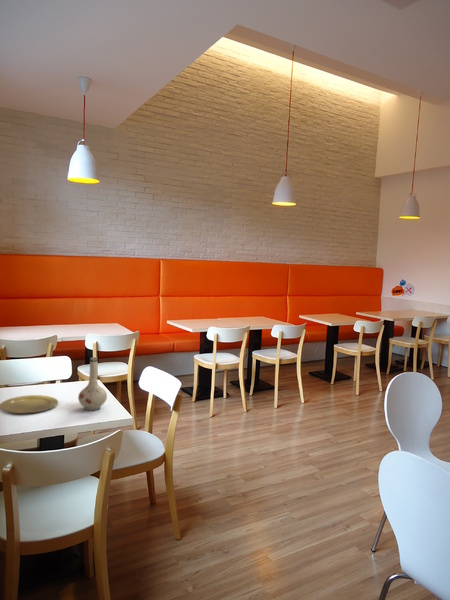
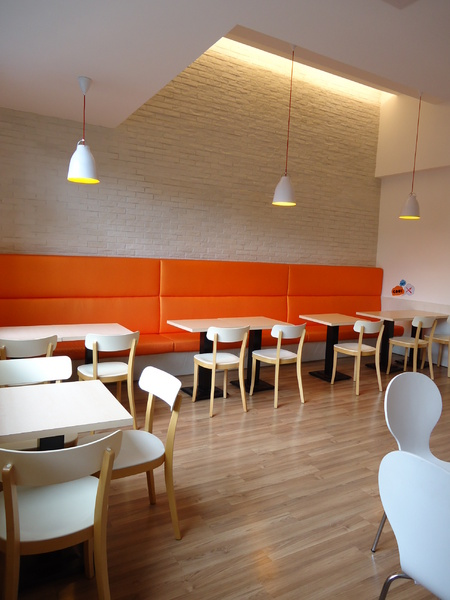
- vase [77,357,108,411]
- plate [0,394,59,414]
